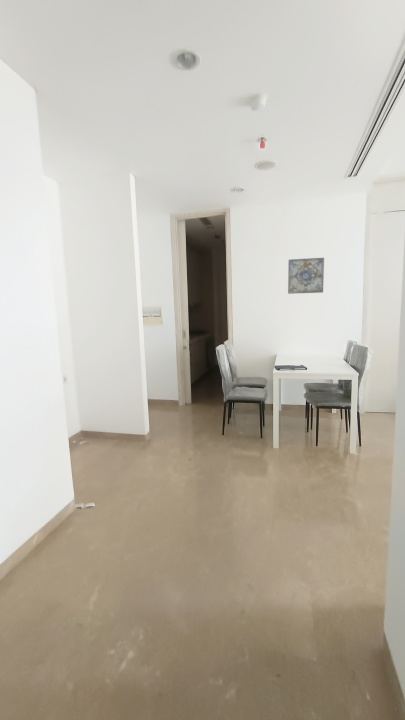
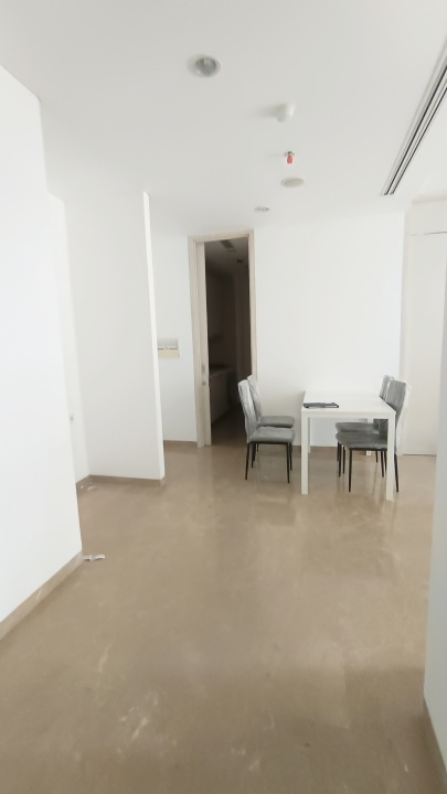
- wall art [287,257,325,295]
